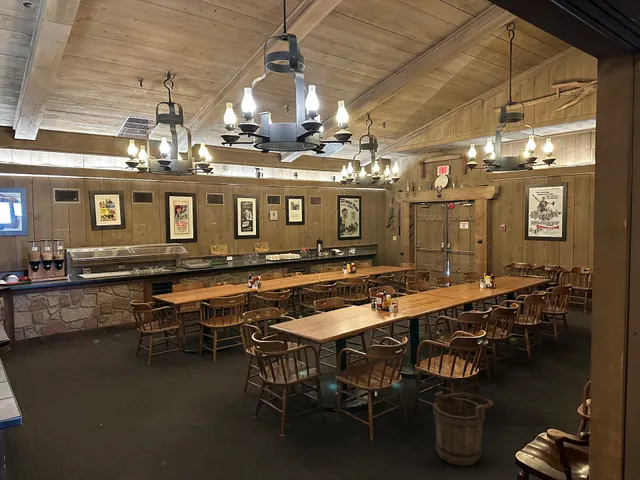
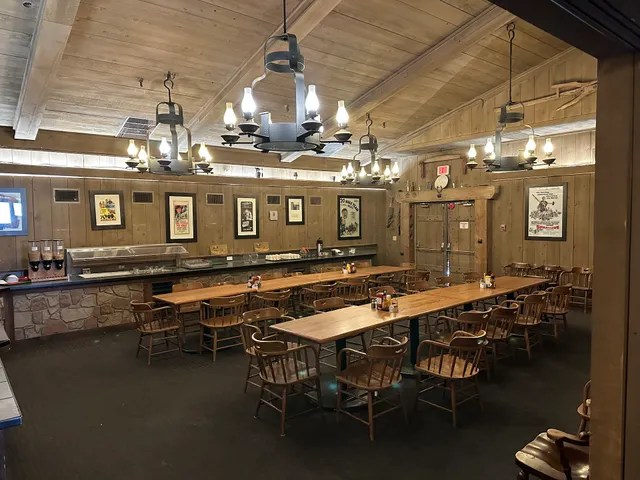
- bucket [432,390,494,467]
